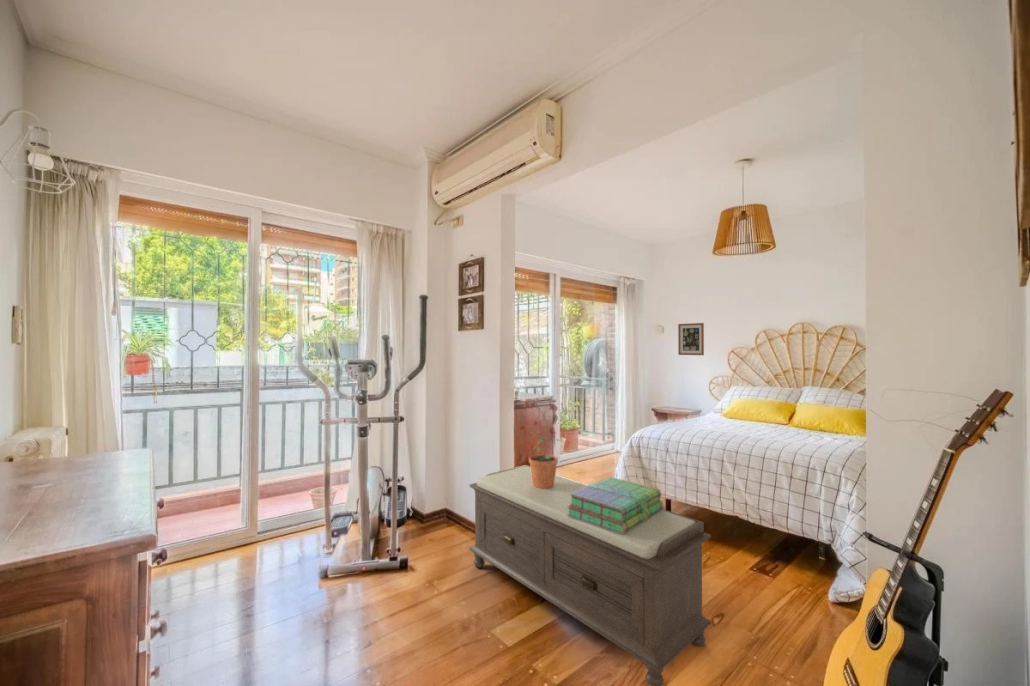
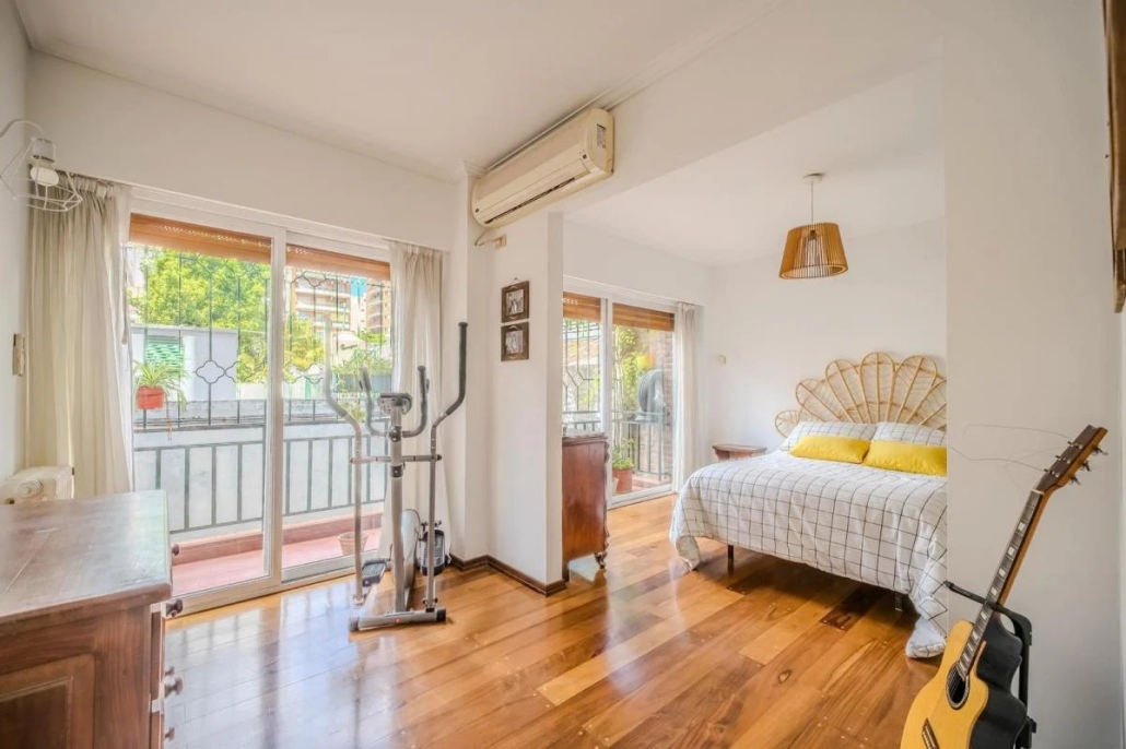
- wall art [677,322,705,356]
- potted plant [517,399,563,489]
- stack of books [567,476,664,534]
- bench [468,464,712,686]
